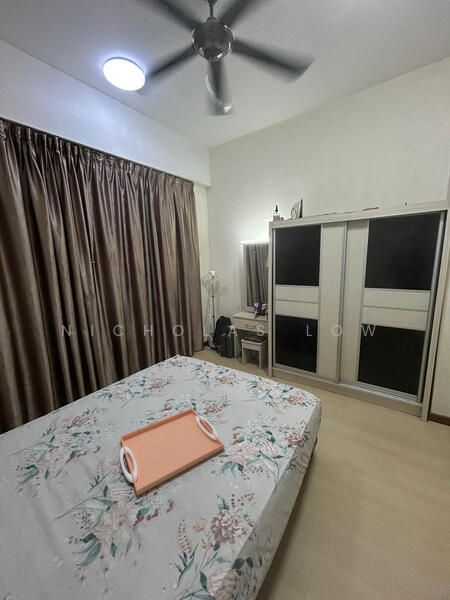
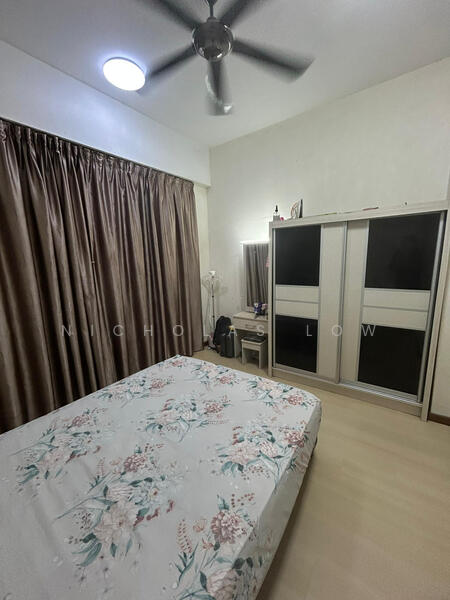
- serving tray [119,407,225,497]
